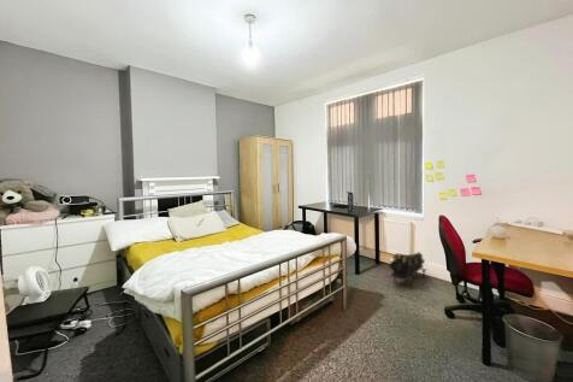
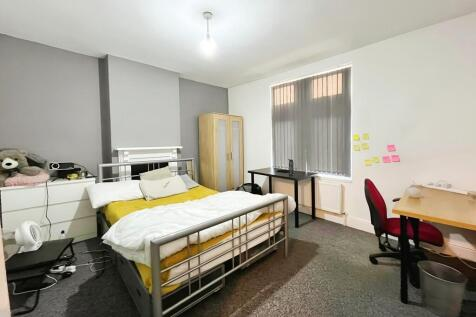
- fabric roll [388,251,429,288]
